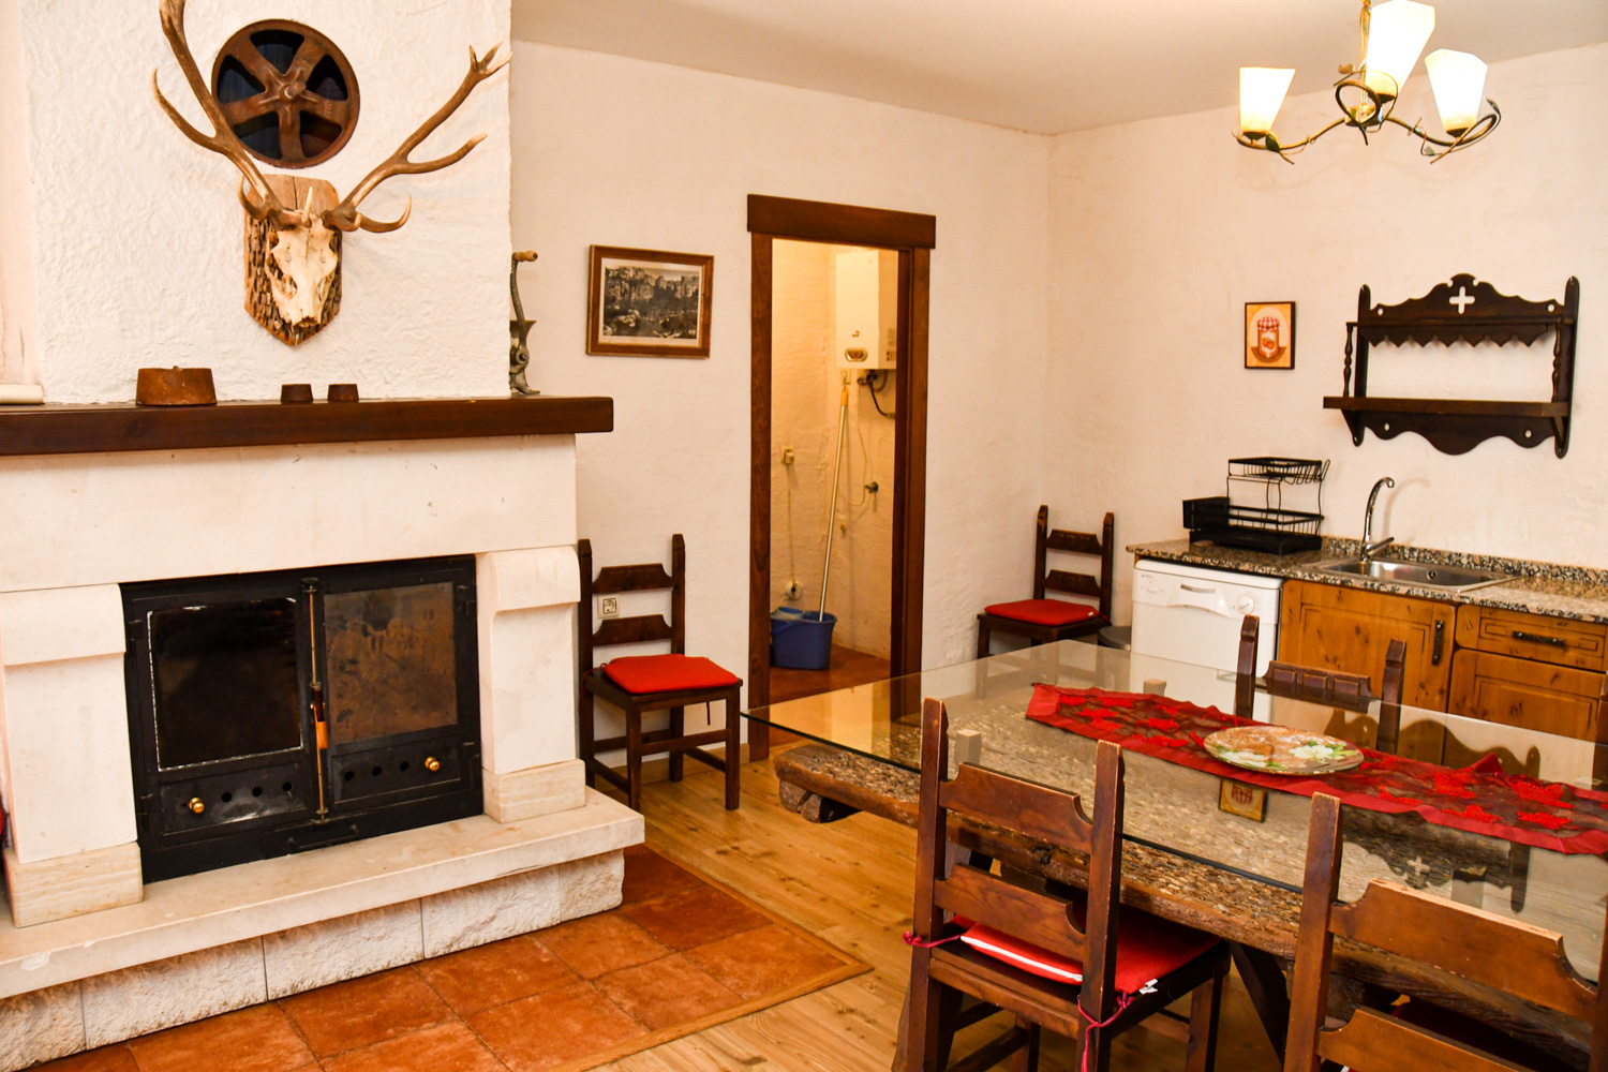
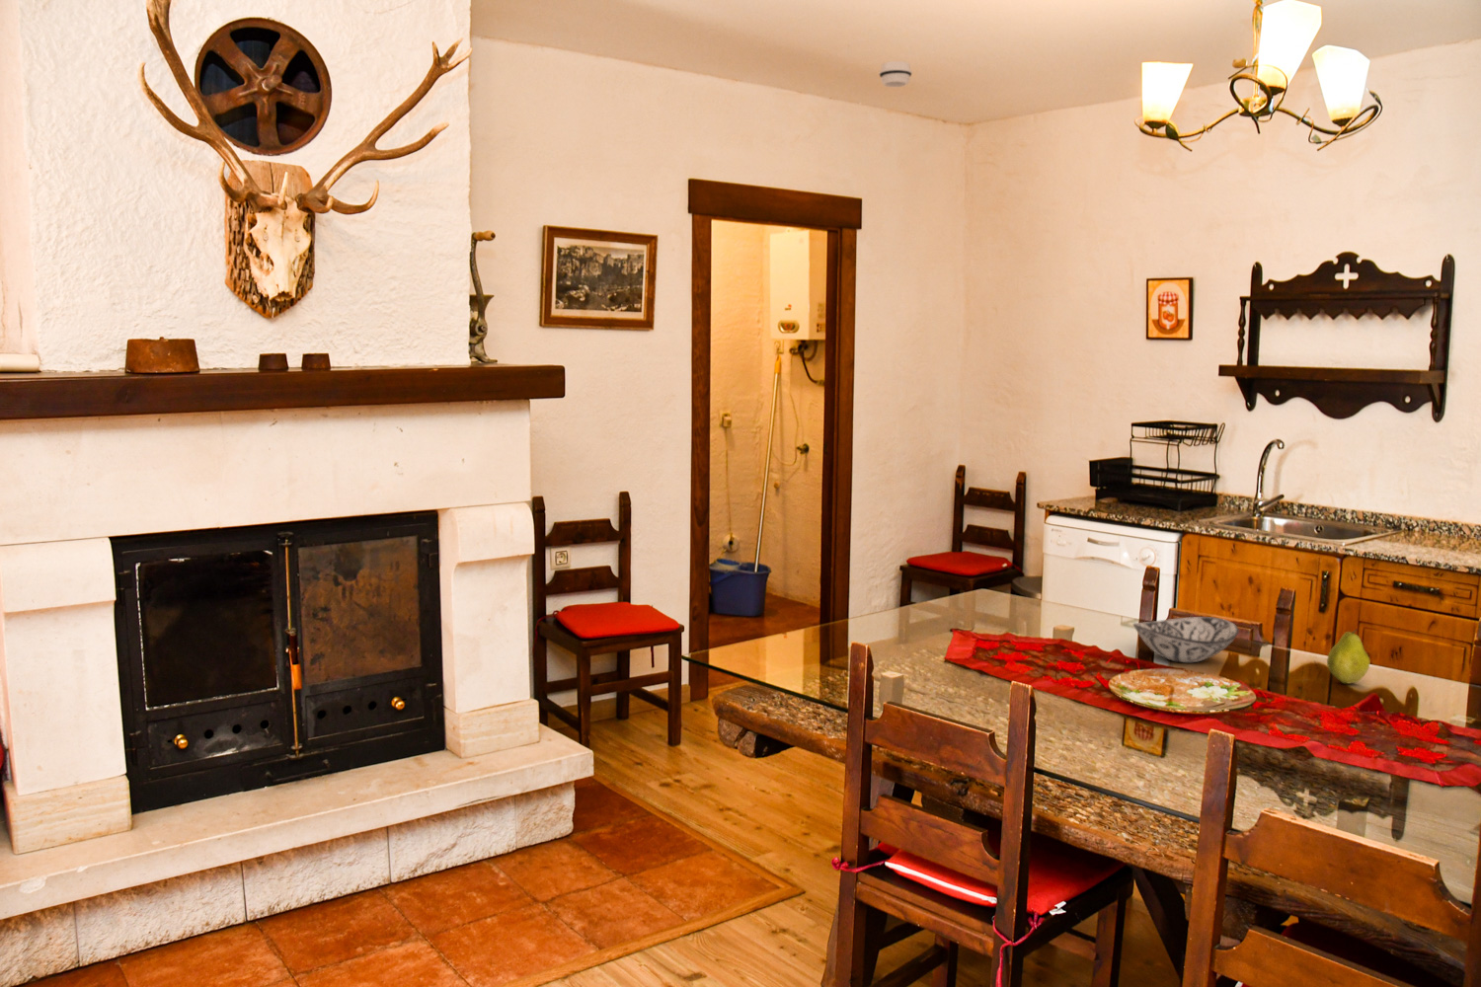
+ smoke detector [878,61,914,88]
+ decorative bowl [1133,616,1240,663]
+ fruit [1326,628,1372,685]
